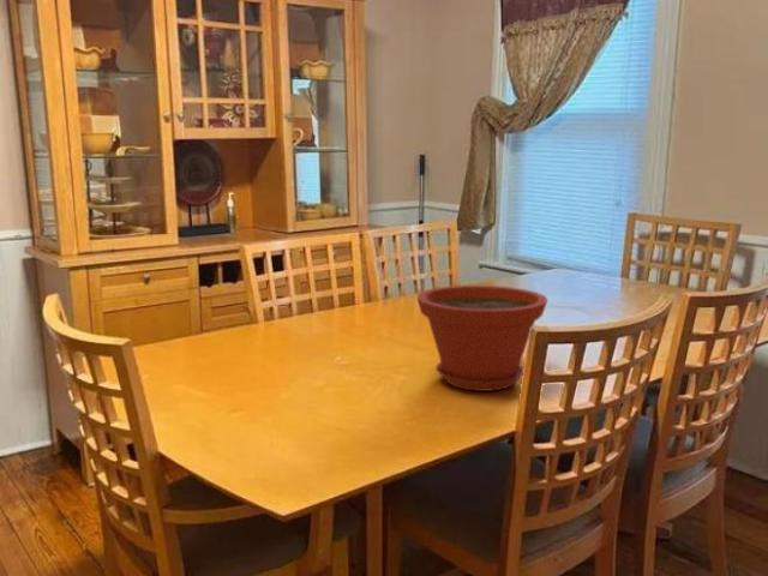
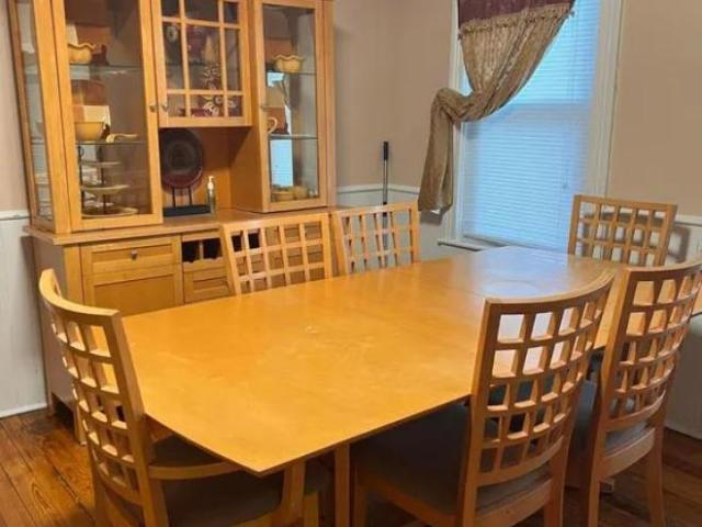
- plant pot [415,284,548,392]
